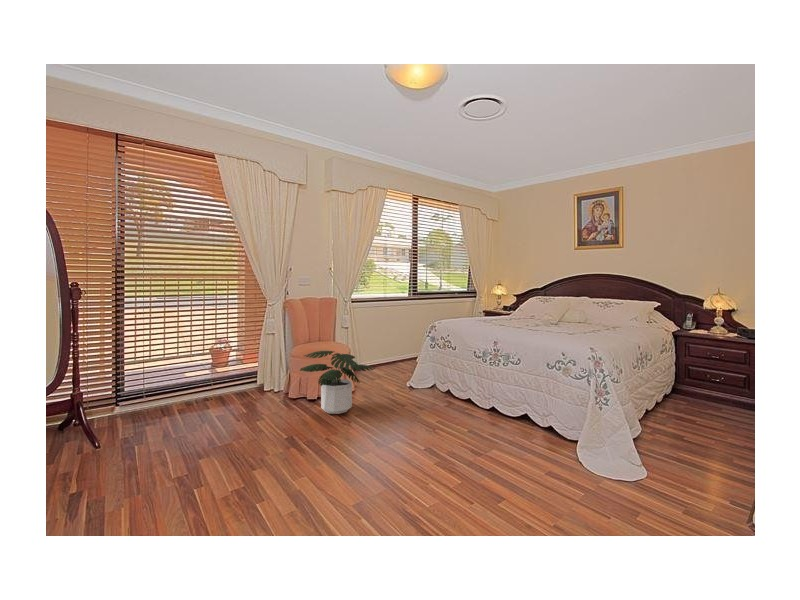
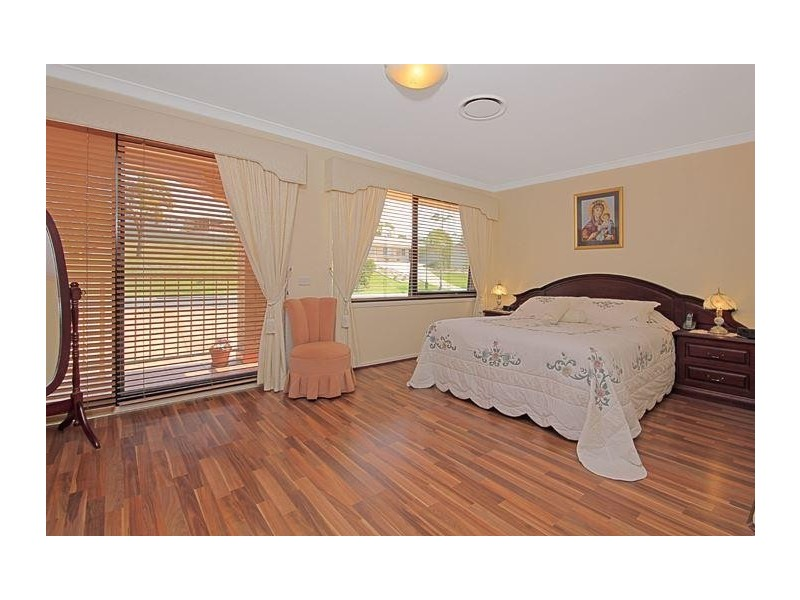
- potted plant [299,350,376,415]
